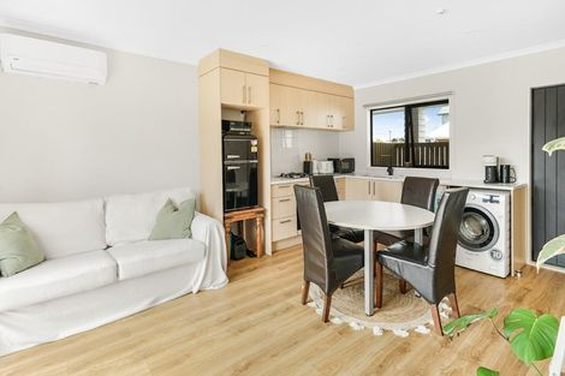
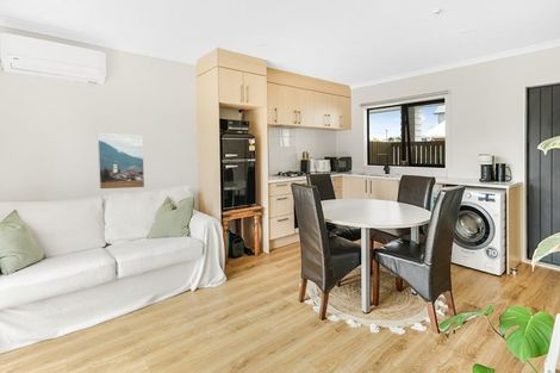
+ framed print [97,131,145,191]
